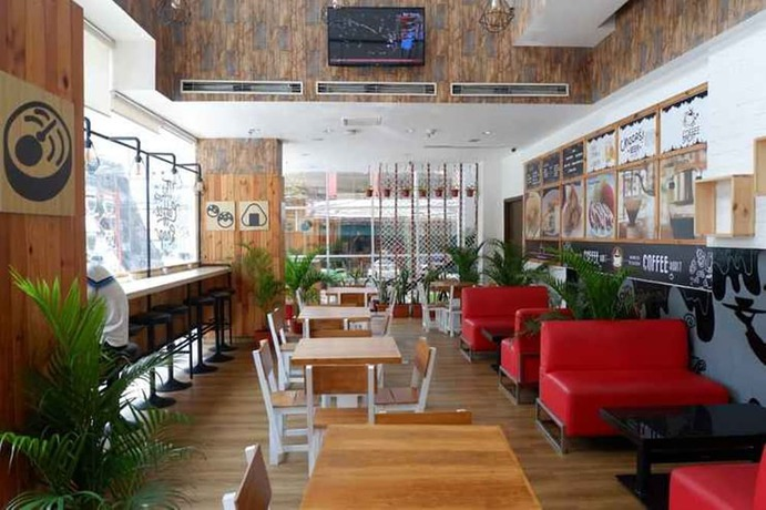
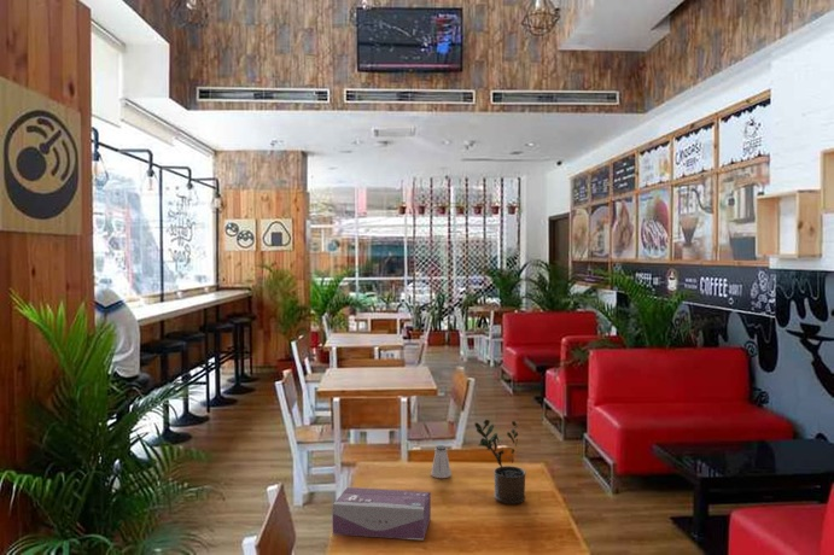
+ saltshaker [430,444,453,479]
+ potted plant [473,419,527,506]
+ tissue box [332,486,432,541]
